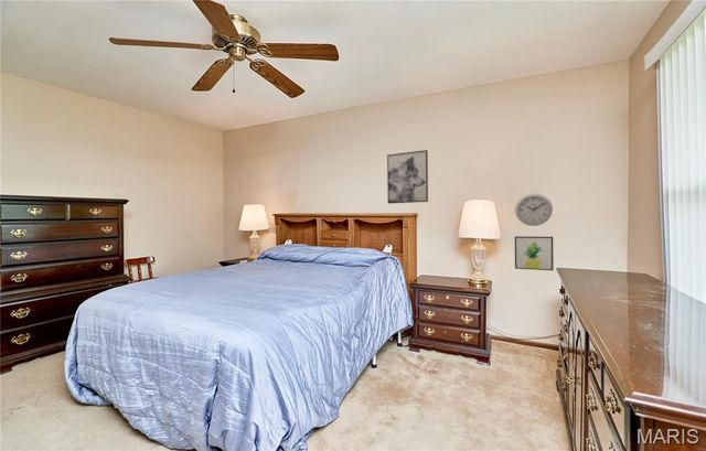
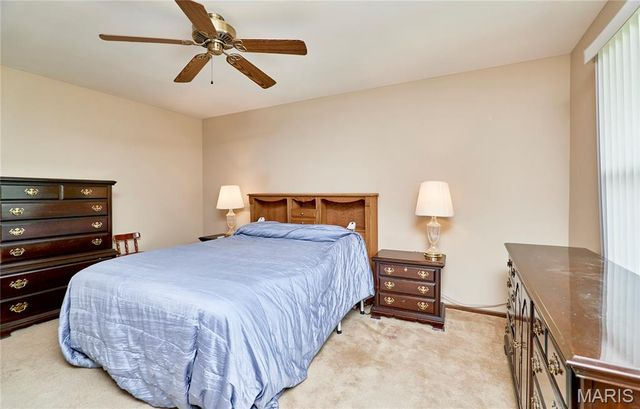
- wall clock [514,193,554,227]
- wall art [514,235,555,271]
- wall art [386,149,429,205]
